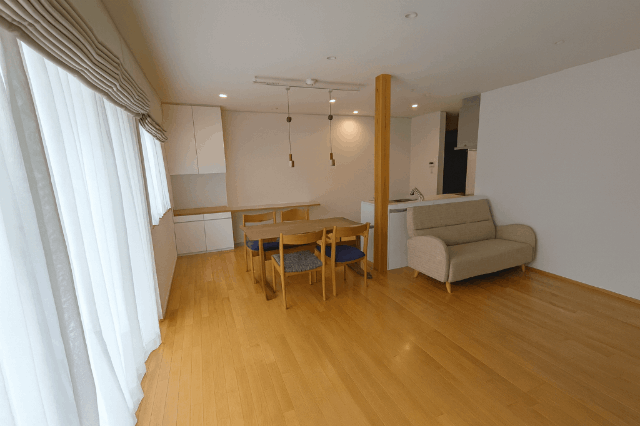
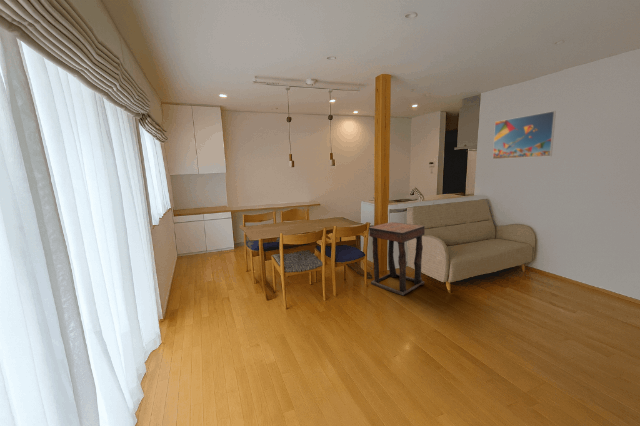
+ side table [368,221,426,297]
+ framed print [492,110,557,160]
